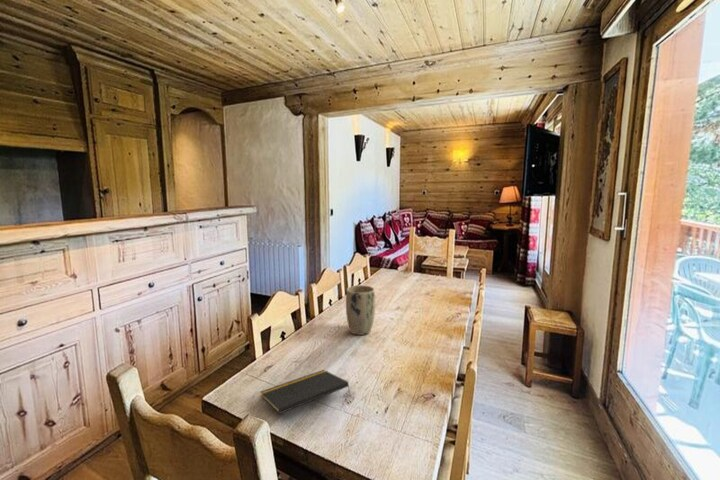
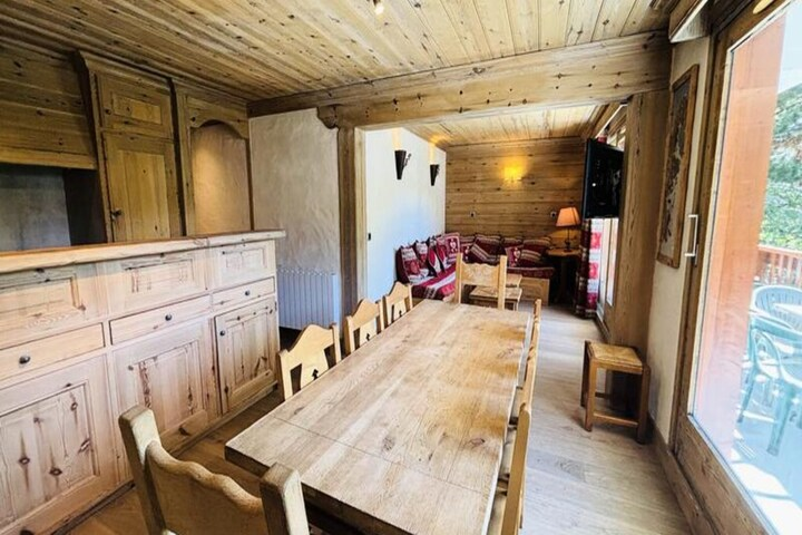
- plant pot [345,284,376,336]
- notepad [259,369,351,415]
